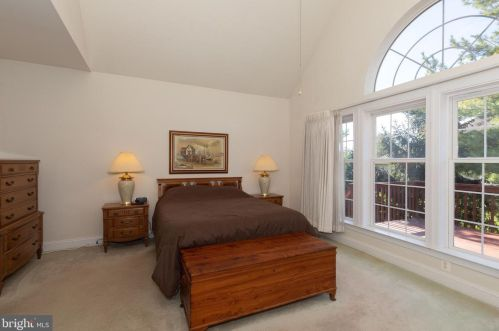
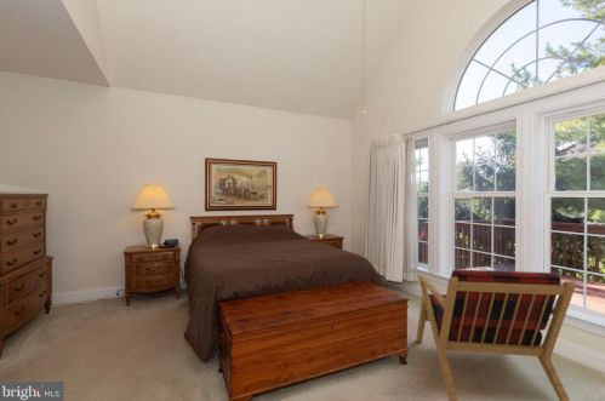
+ armchair [415,269,577,401]
